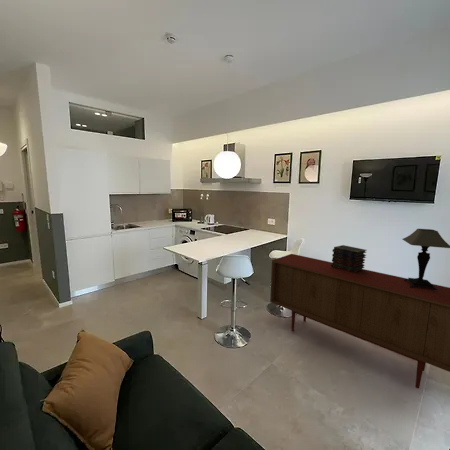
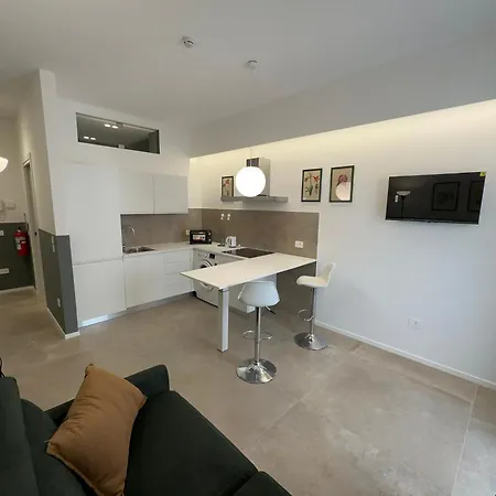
- table lamp [401,228,450,291]
- sideboard [269,253,450,390]
- book stack [331,244,367,273]
